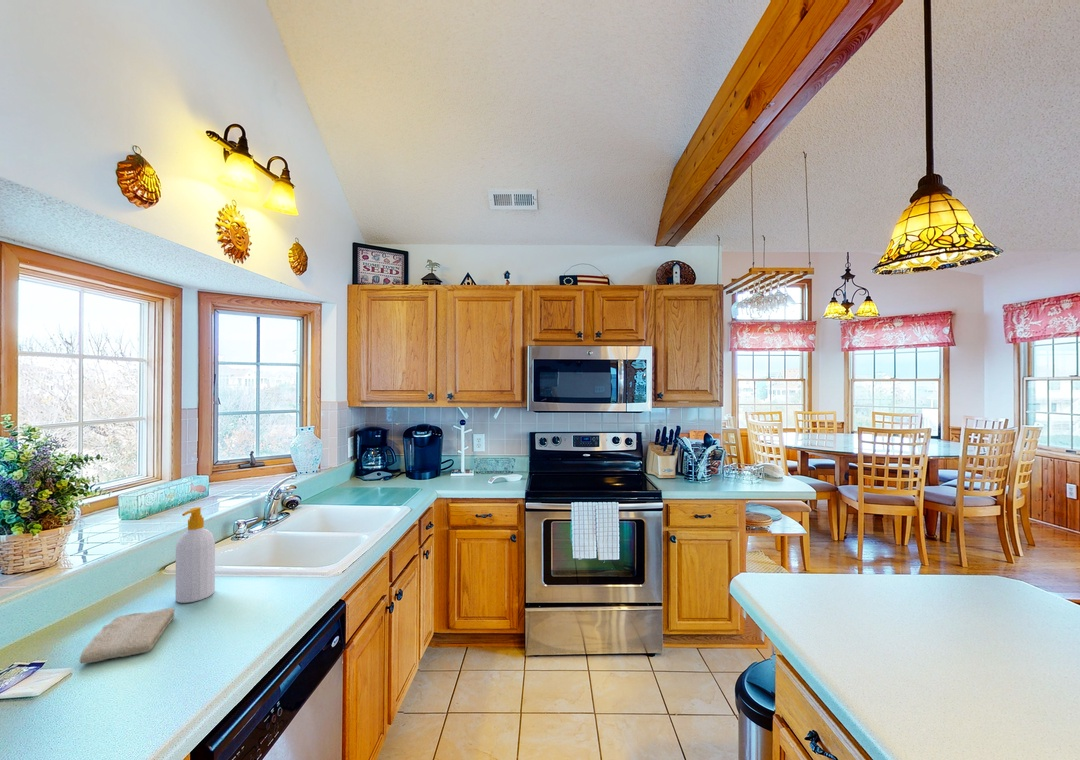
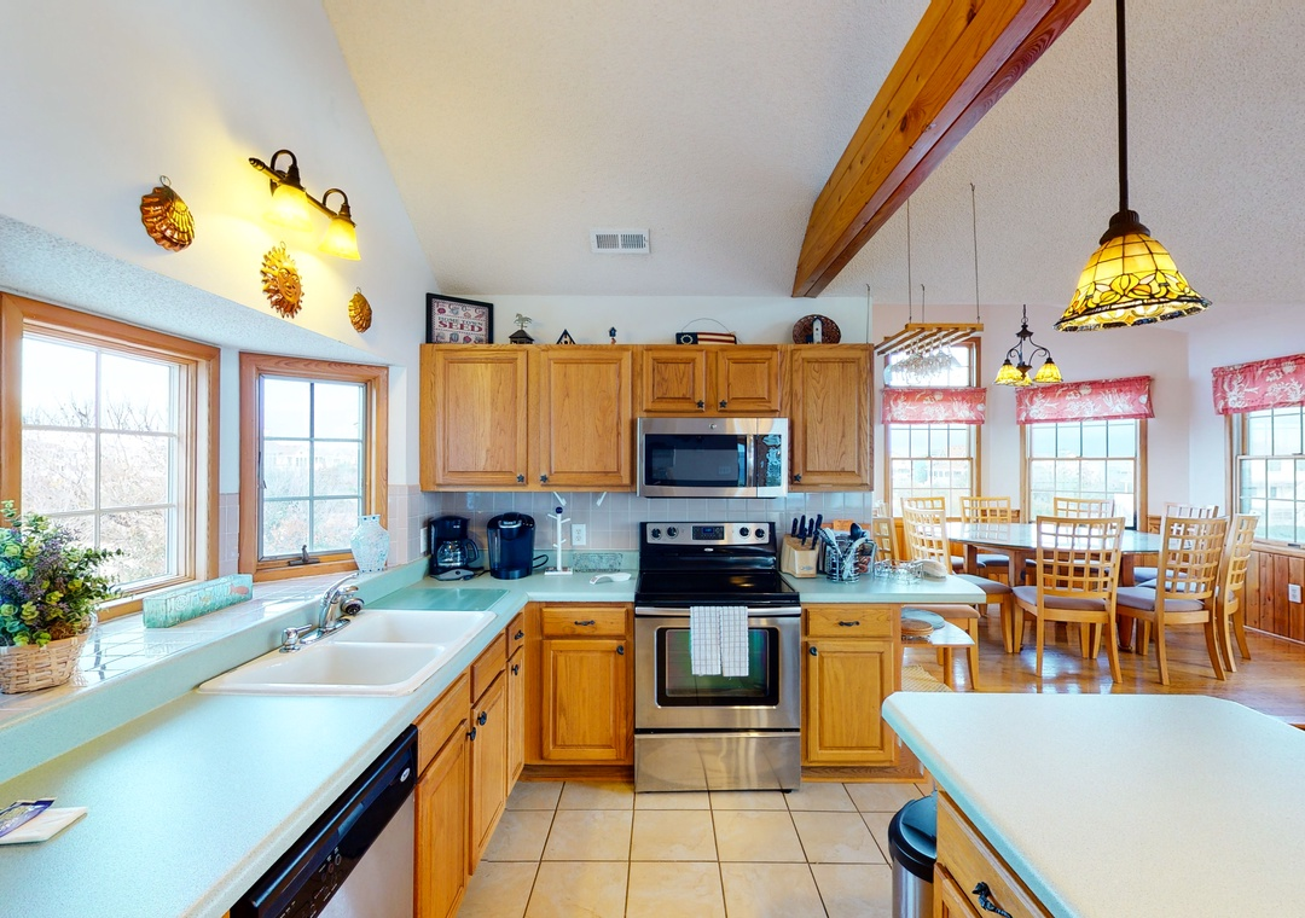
- washcloth [79,607,176,664]
- soap bottle [174,506,216,604]
